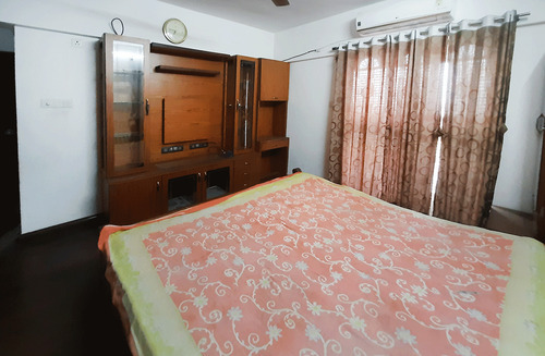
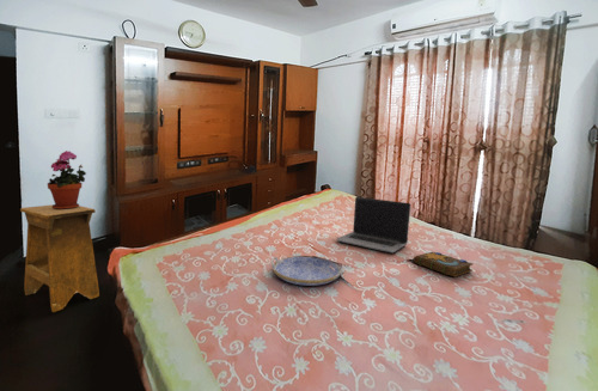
+ stool [19,203,100,313]
+ book [413,251,474,279]
+ laptop computer [335,196,411,253]
+ serving tray [270,255,346,287]
+ potted plant [47,149,87,209]
